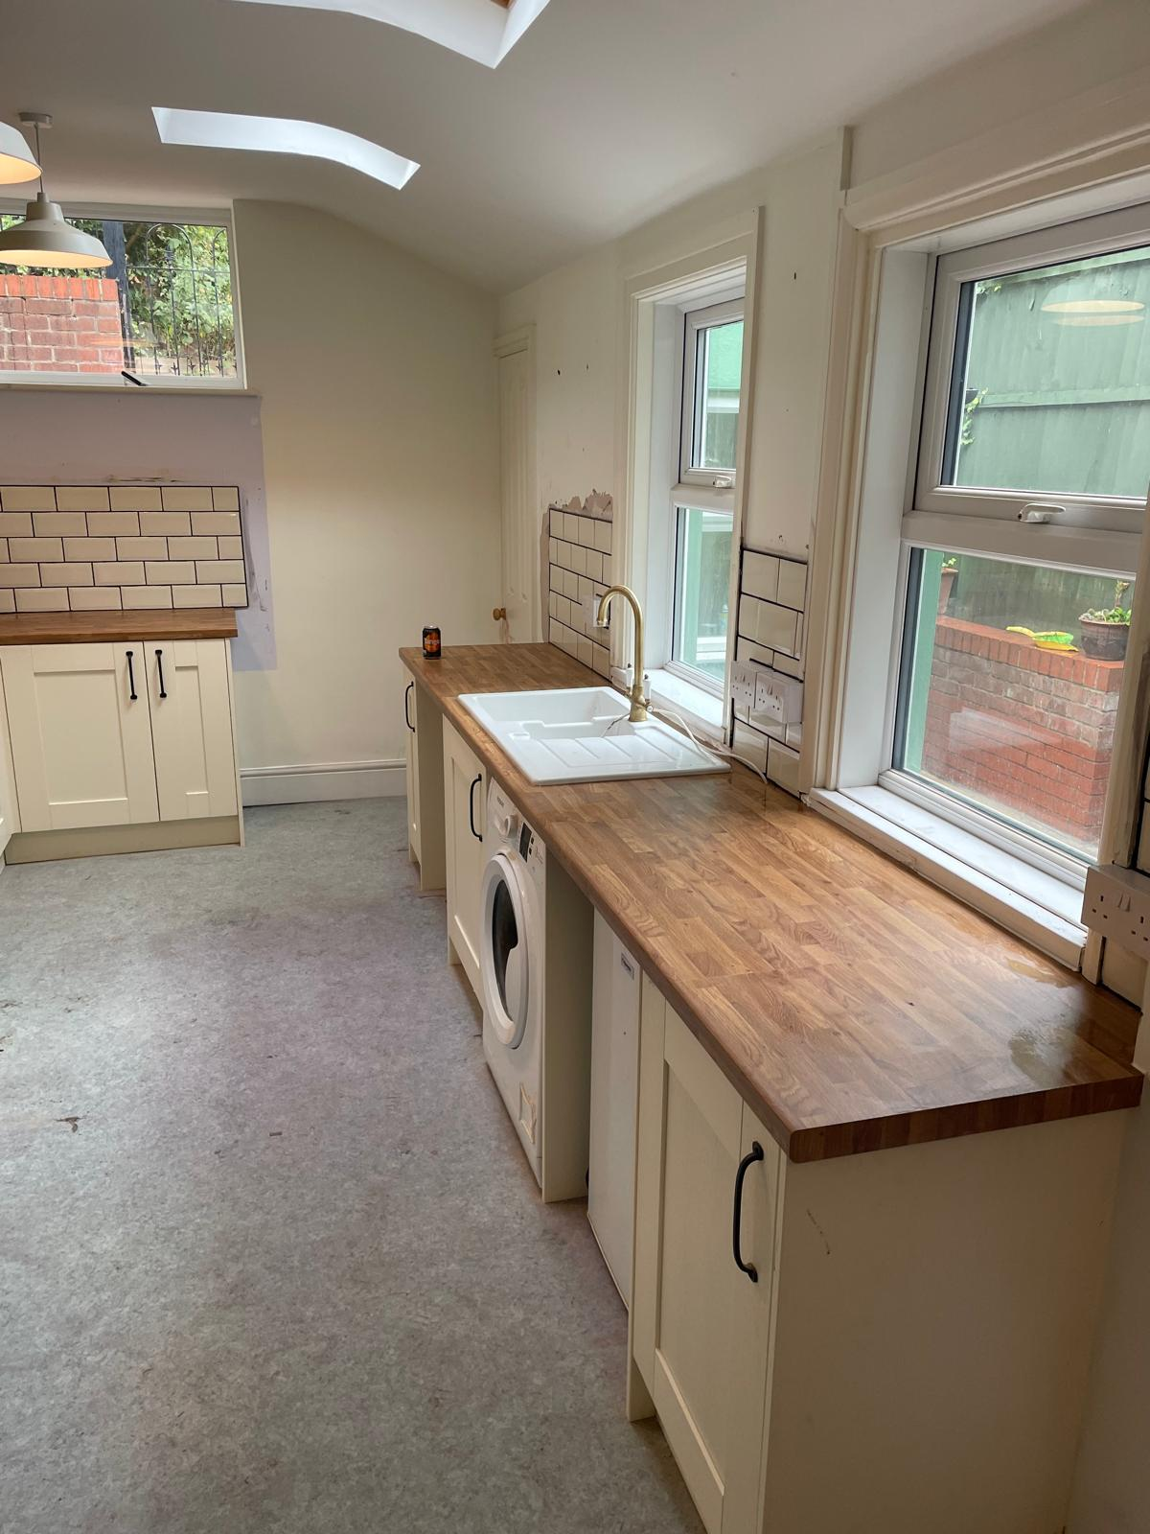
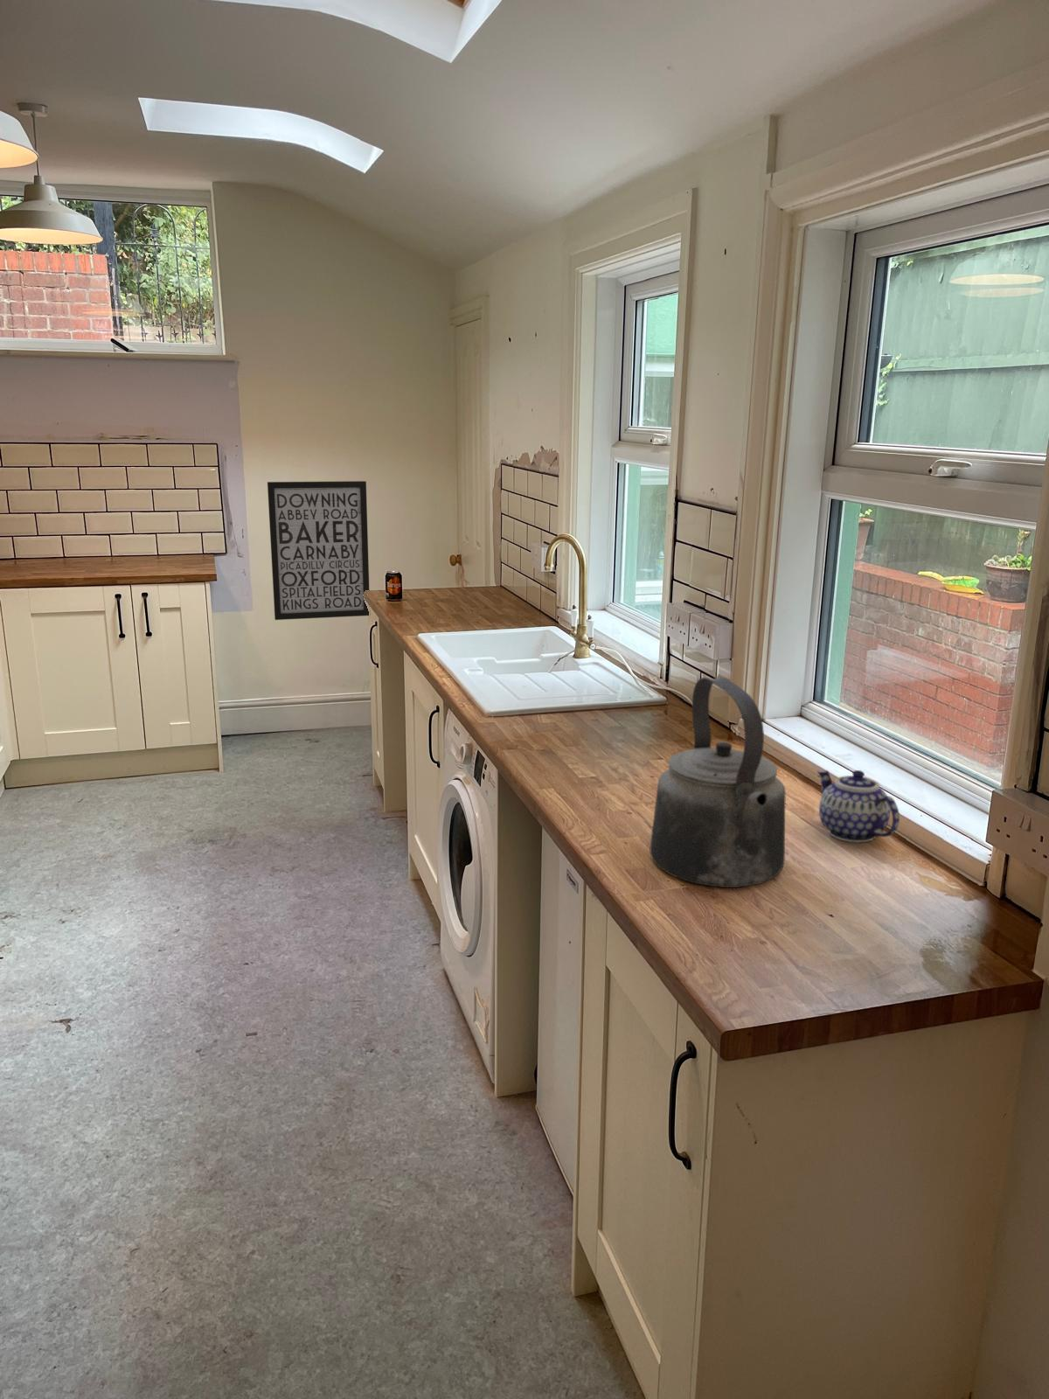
+ wall art [267,480,370,621]
+ teapot [817,769,900,844]
+ kettle [649,676,786,888]
